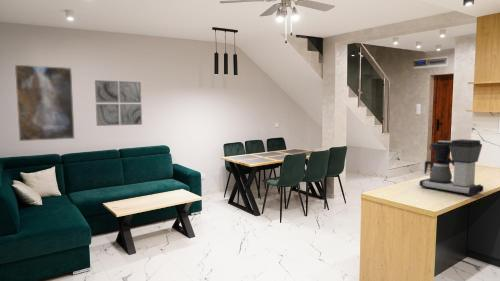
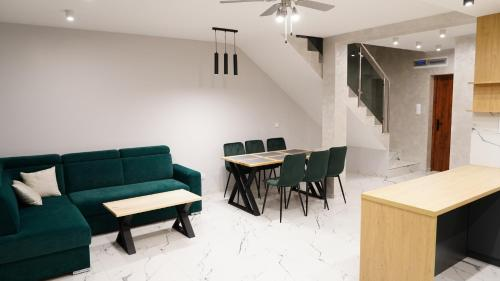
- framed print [14,64,76,142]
- wall art [94,79,143,127]
- coffee maker [418,138,484,197]
